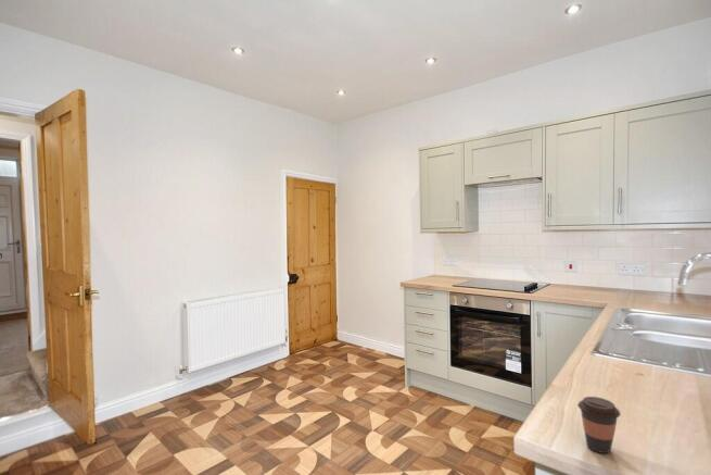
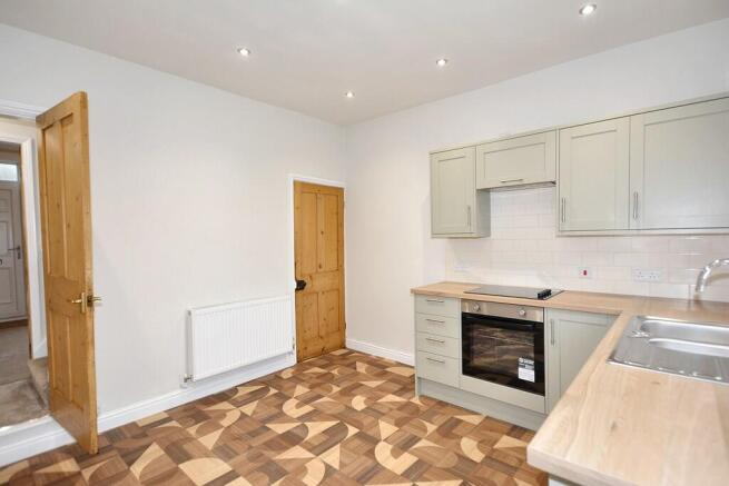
- coffee cup [577,396,621,454]
